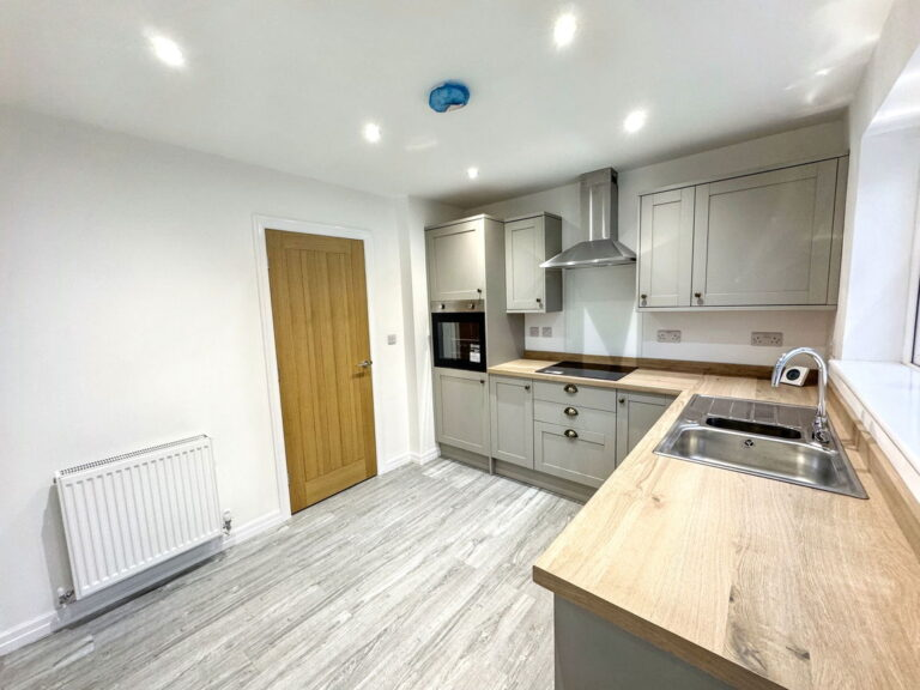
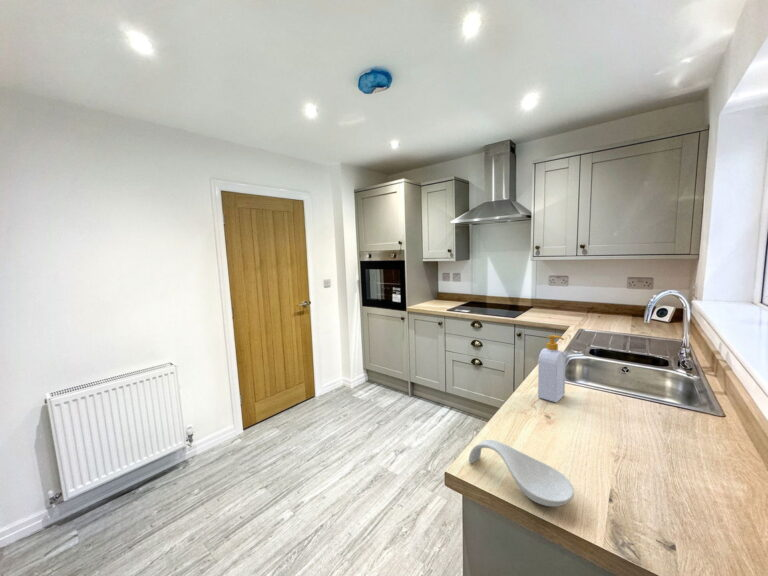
+ spoon rest [468,439,575,508]
+ soap bottle [537,334,566,403]
